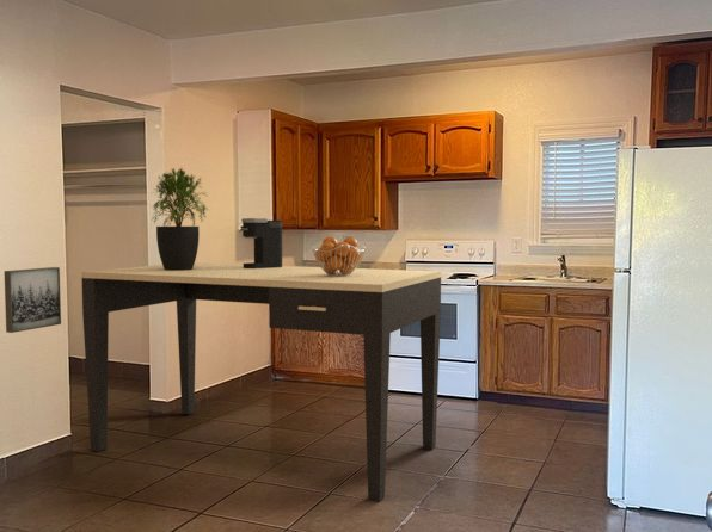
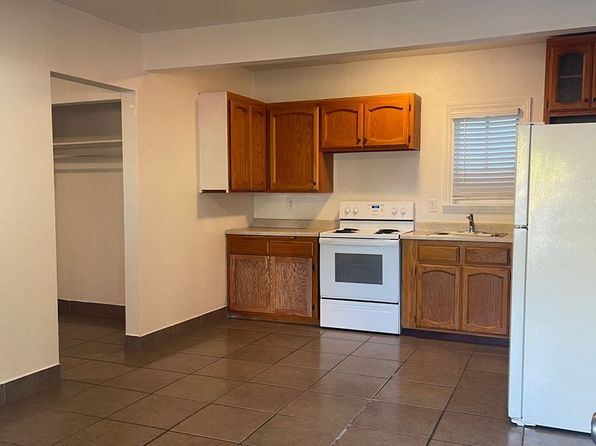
- dining table [80,262,442,503]
- wall art [2,266,62,334]
- potted plant [151,167,209,271]
- fruit basket [311,235,367,277]
- coffee maker [240,217,283,268]
